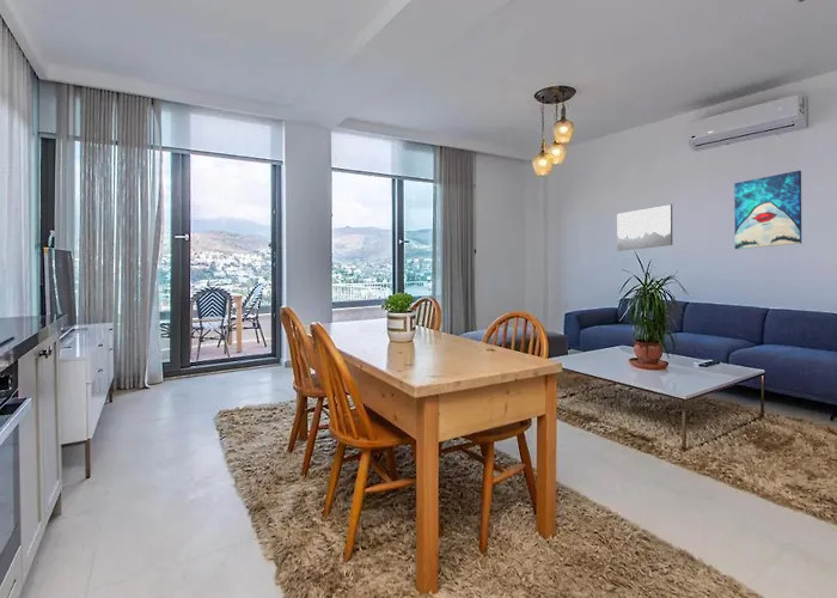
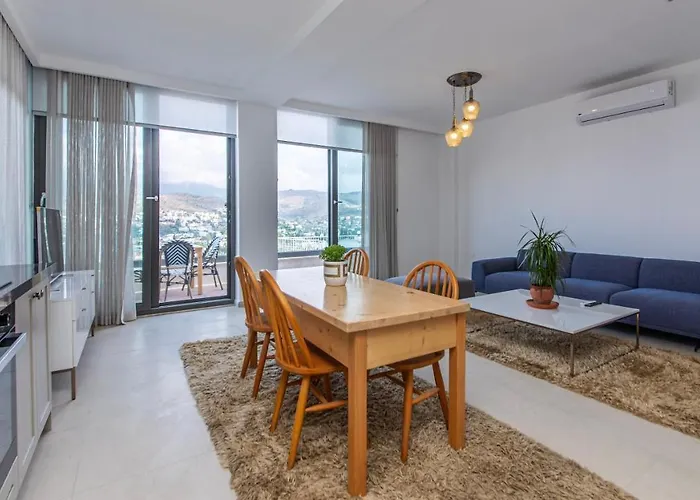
- wall art [733,170,802,250]
- wall art [616,203,673,252]
